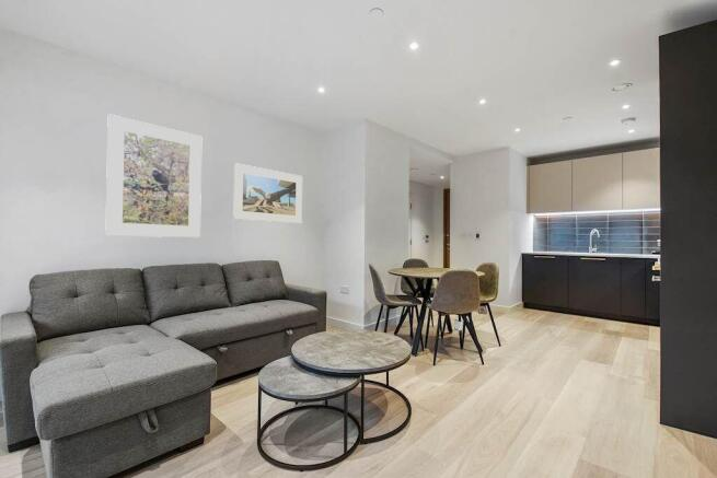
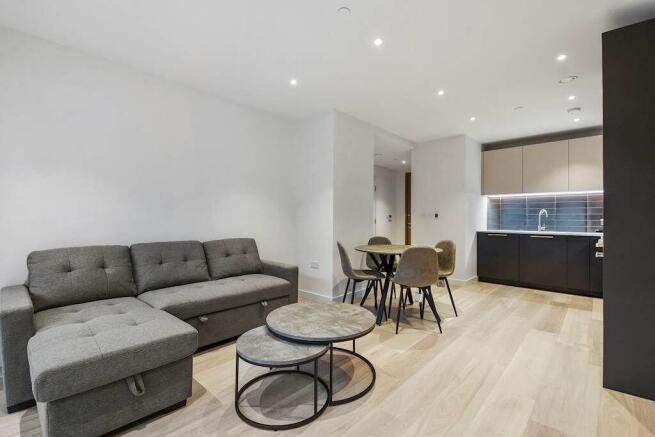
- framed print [104,113,203,238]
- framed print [232,162,303,224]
